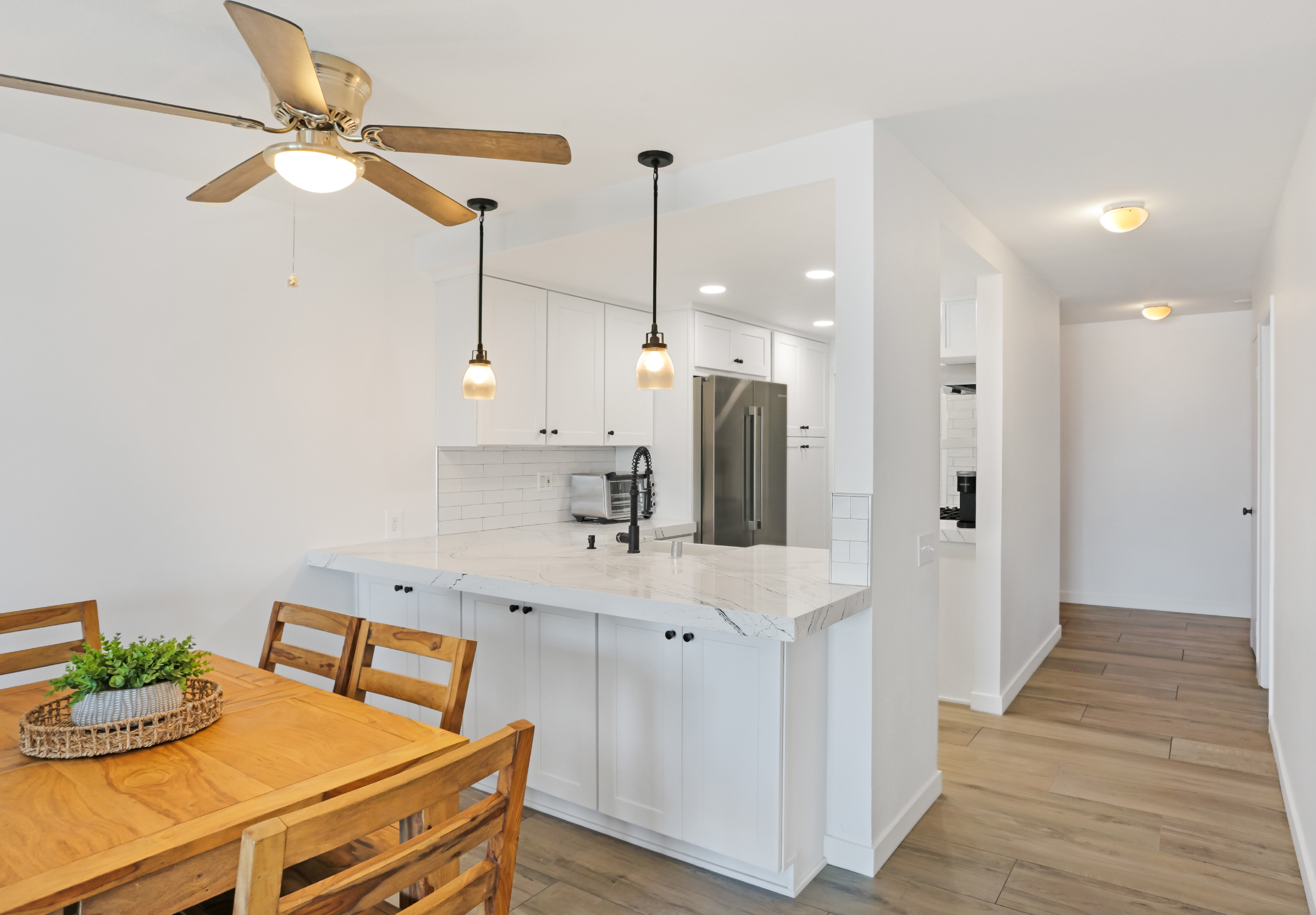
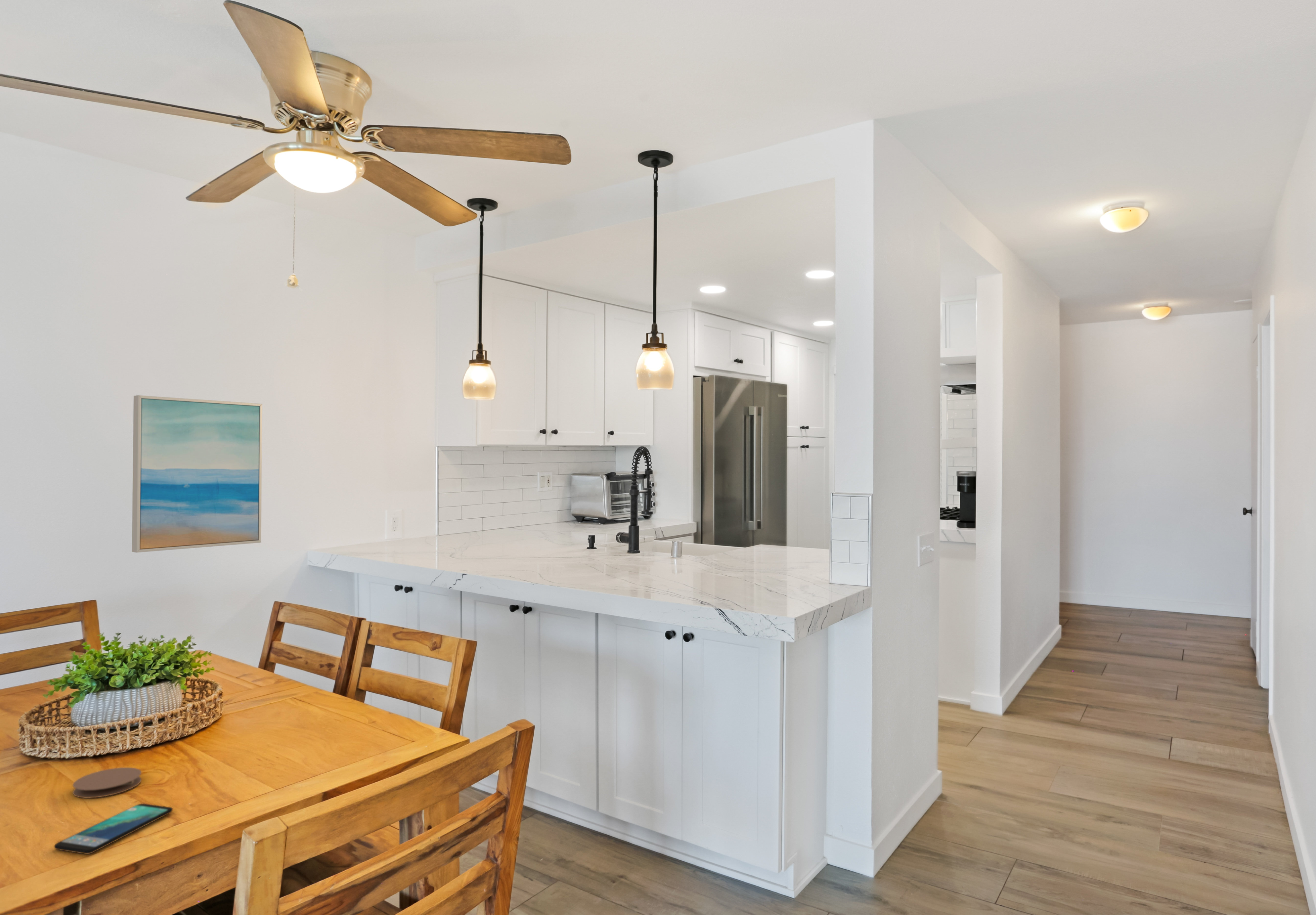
+ wall art [131,395,263,553]
+ smartphone [54,803,173,854]
+ coaster [72,767,142,798]
